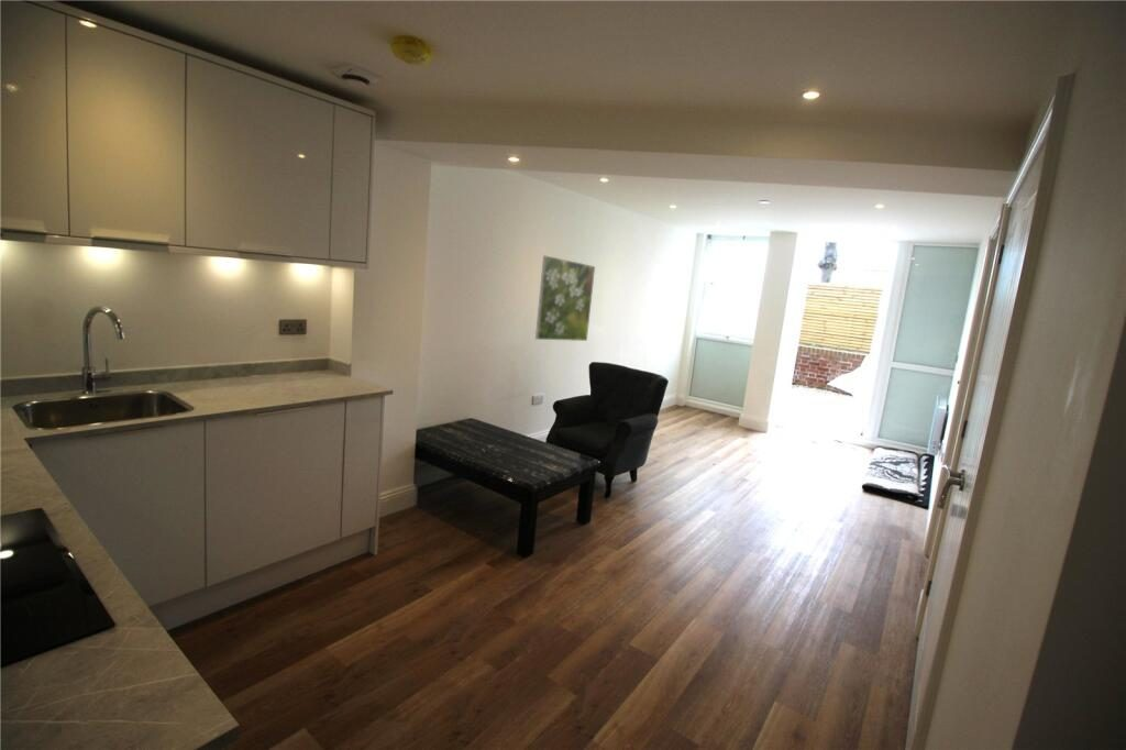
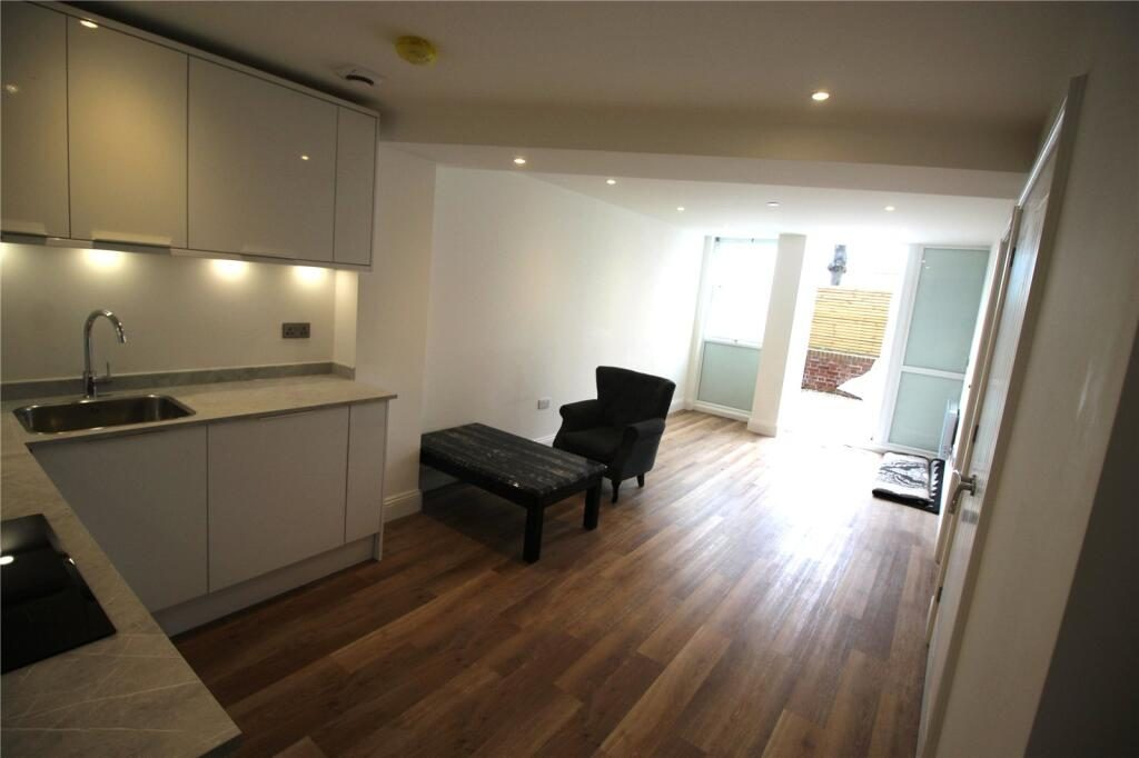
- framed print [534,254,596,342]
